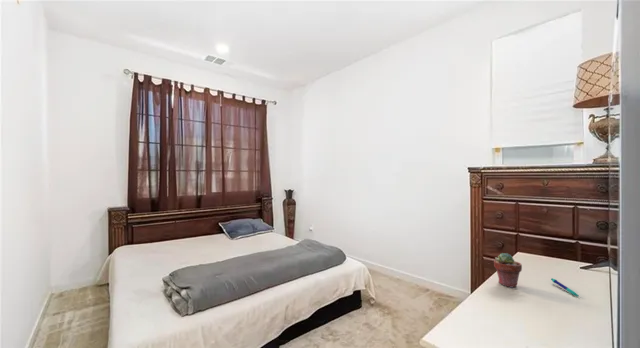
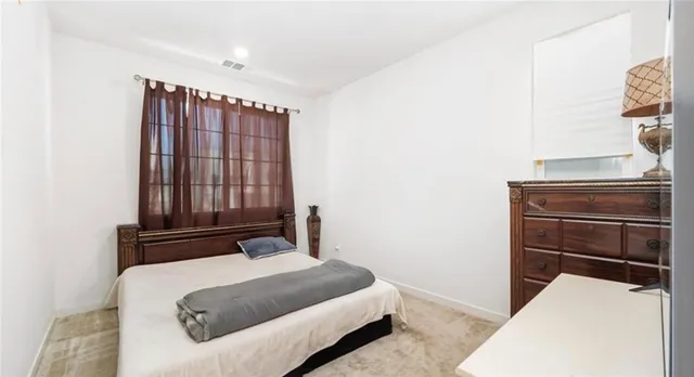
- pen [550,277,580,298]
- potted succulent [493,252,523,289]
